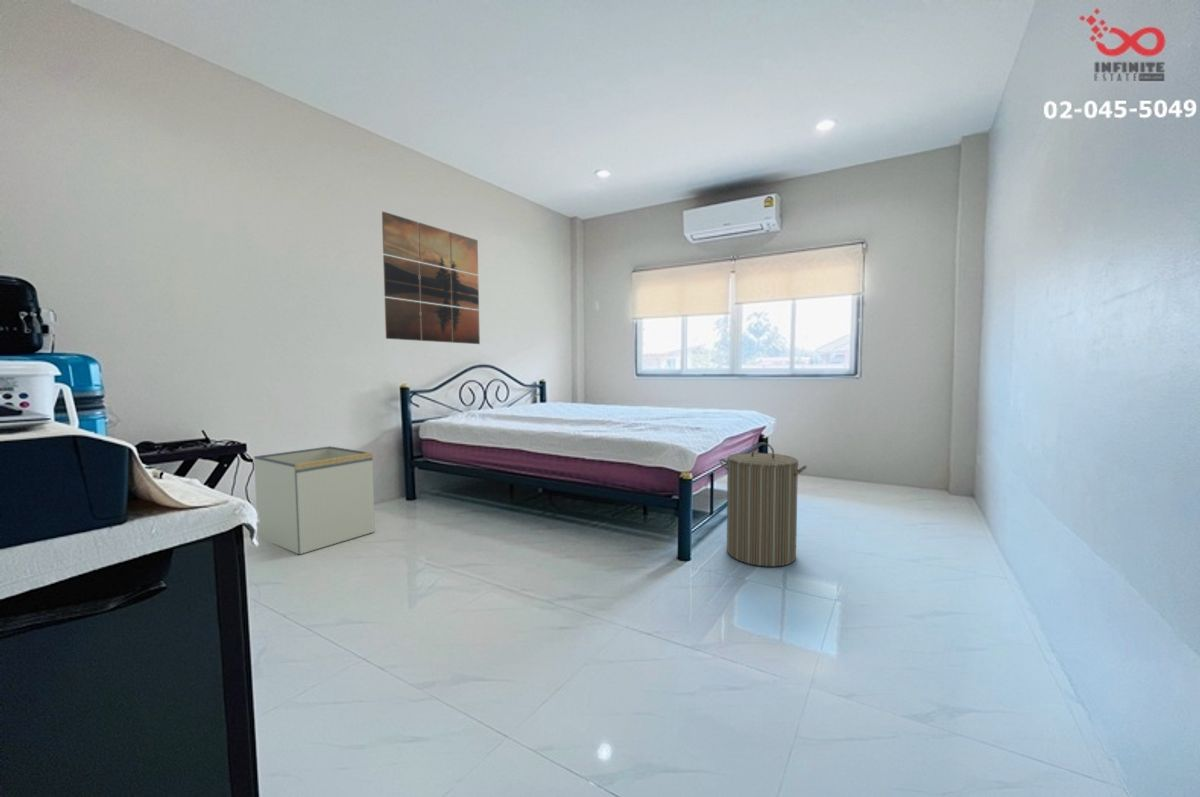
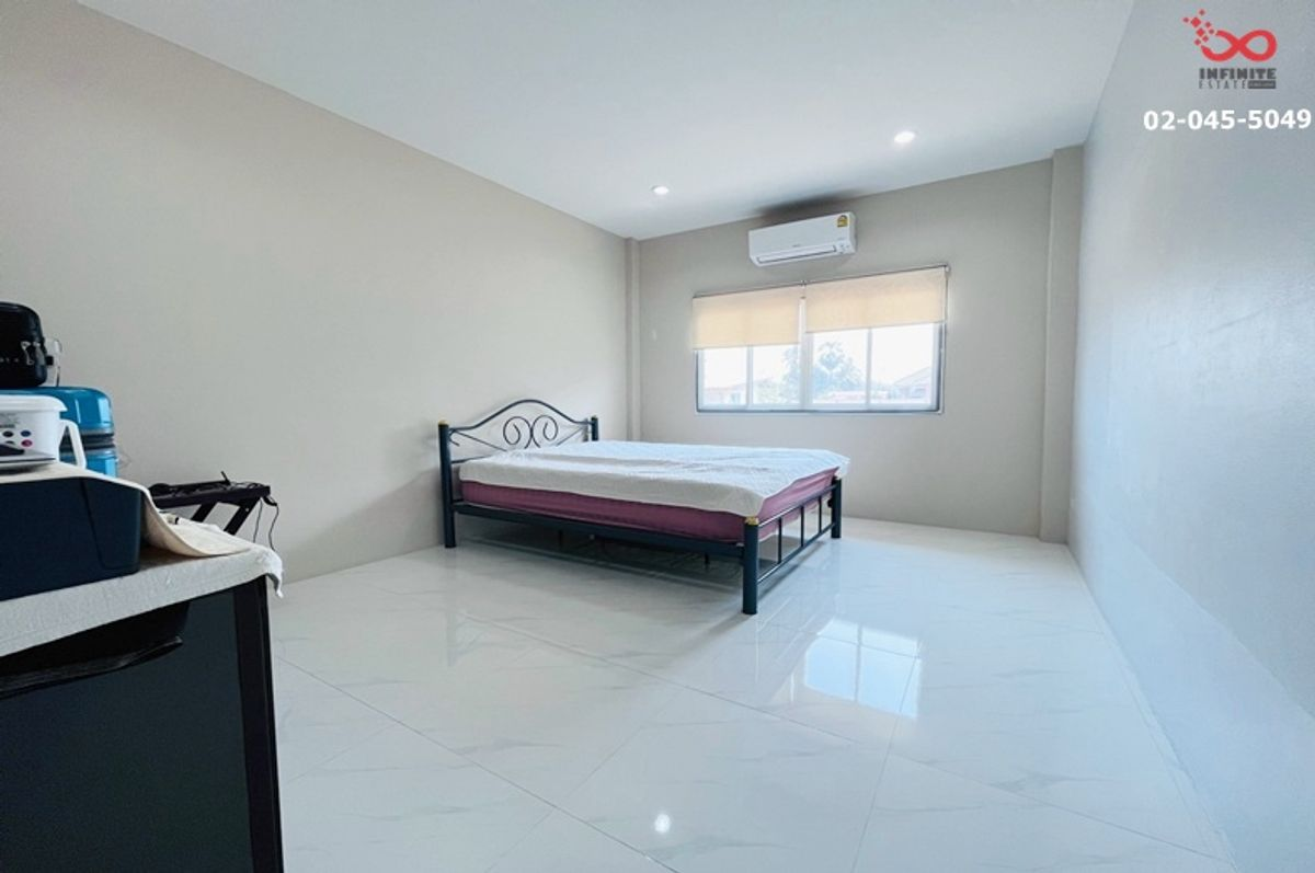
- laundry hamper [718,442,808,568]
- wall art [381,211,481,345]
- storage bin [253,445,376,555]
